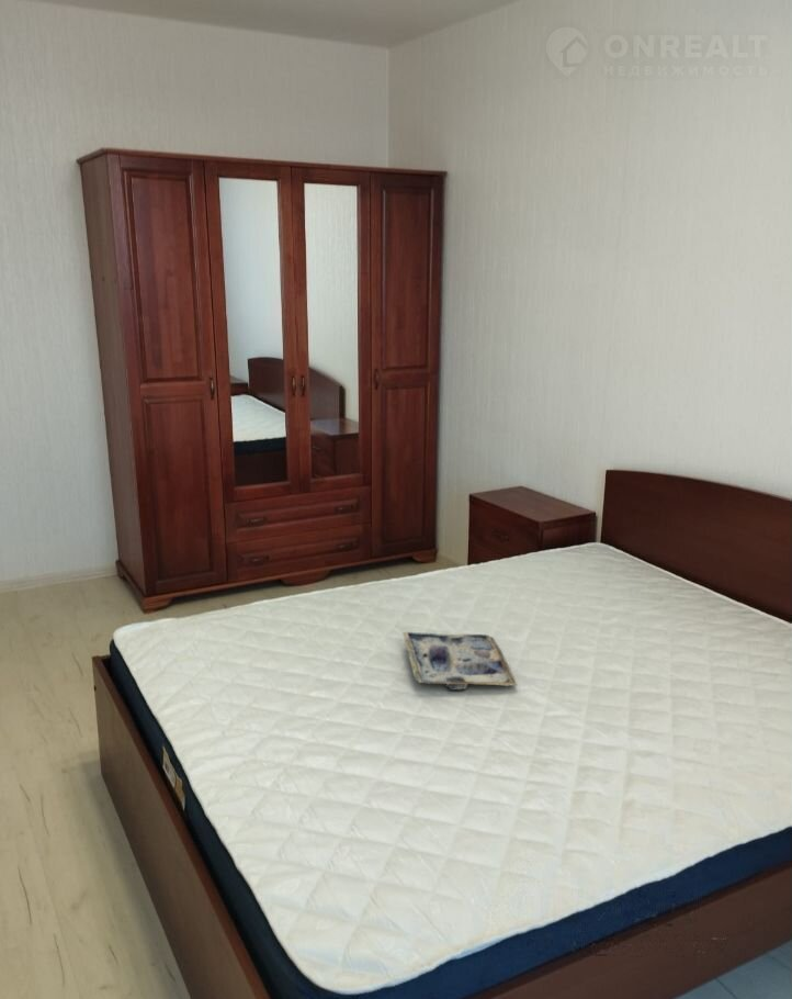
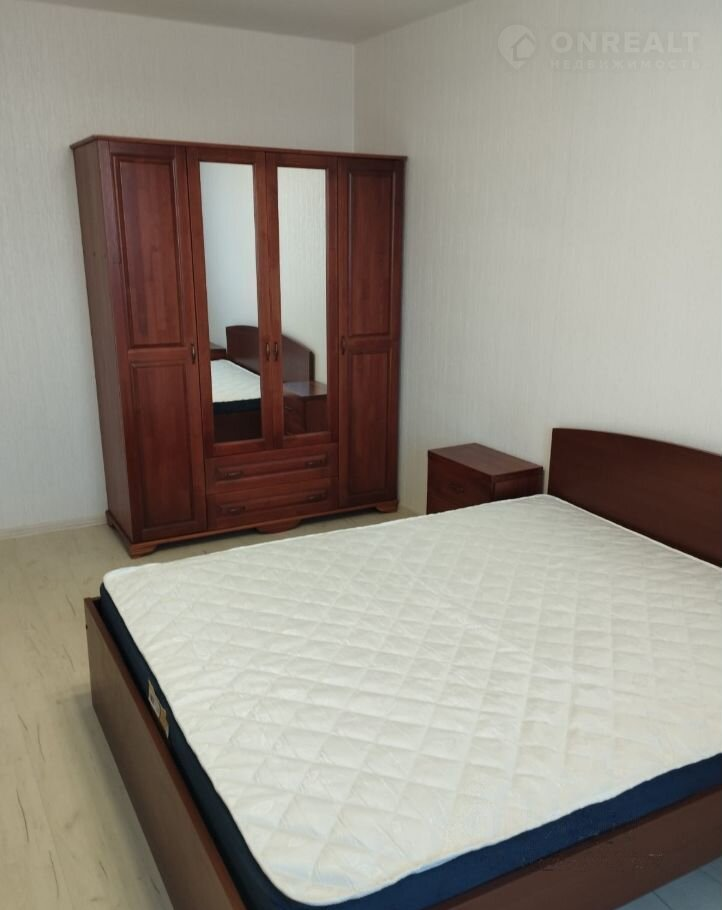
- tray [401,631,519,692]
